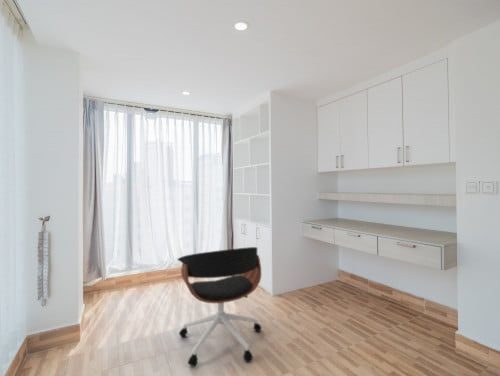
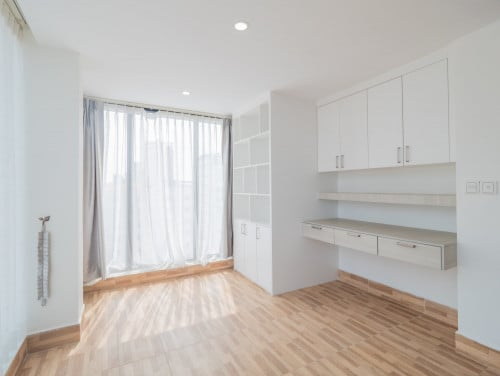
- office chair [176,246,262,367]
